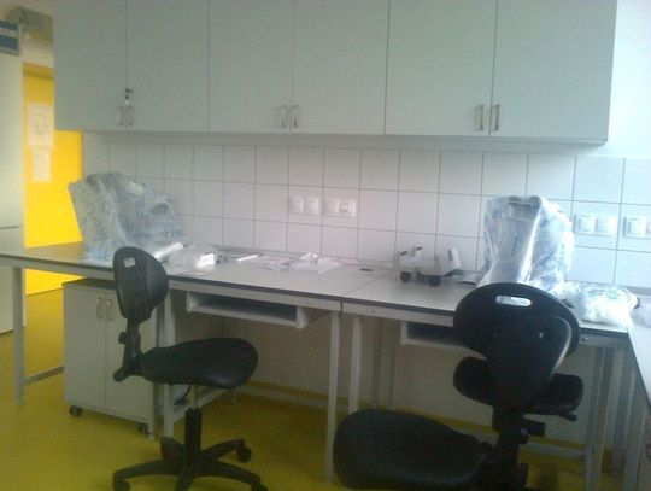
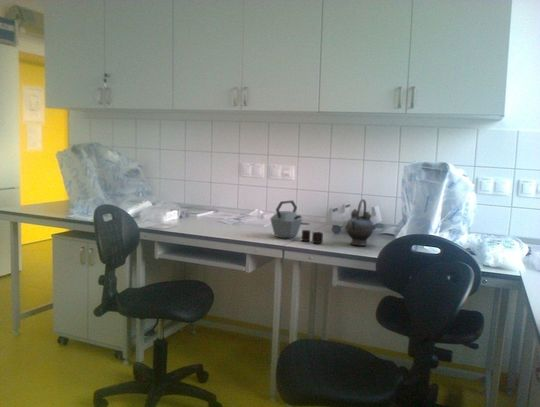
+ kettle [269,199,324,244]
+ teapot [344,198,375,247]
